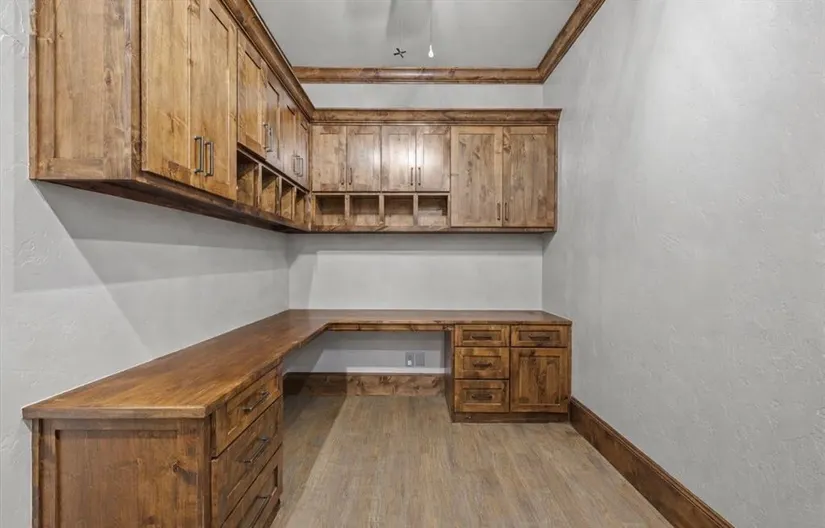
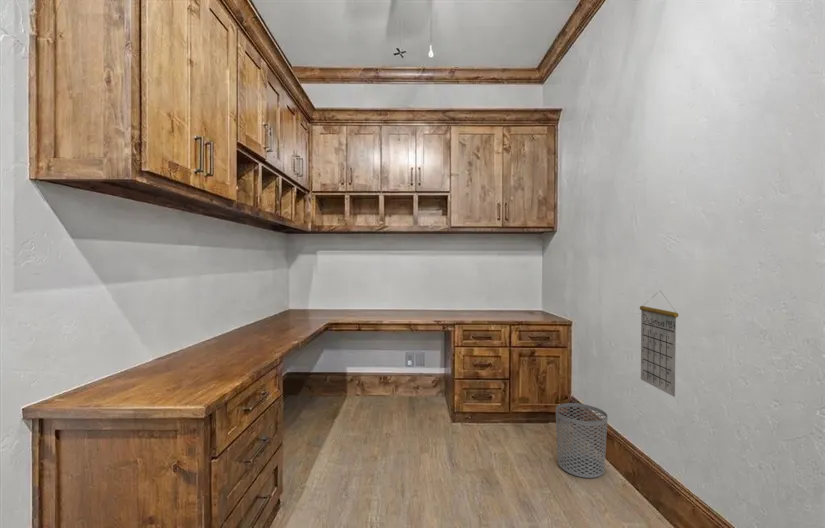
+ waste bin [555,402,609,479]
+ calendar [639,291,679,398]
